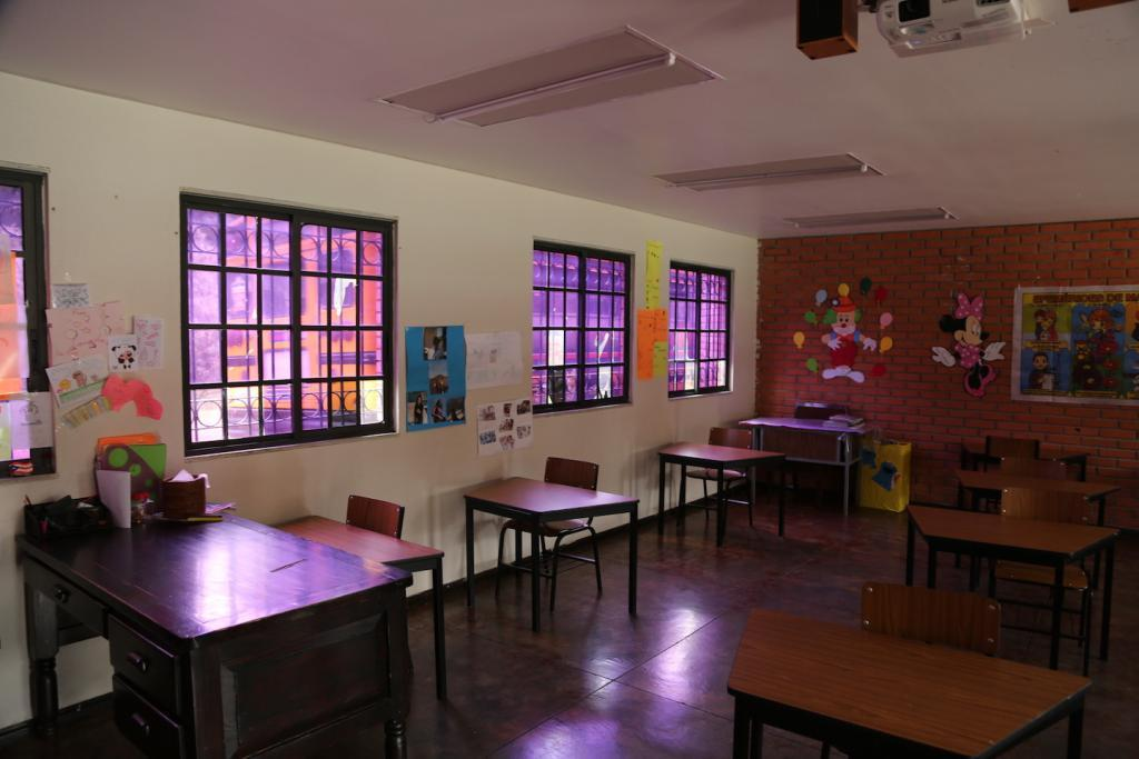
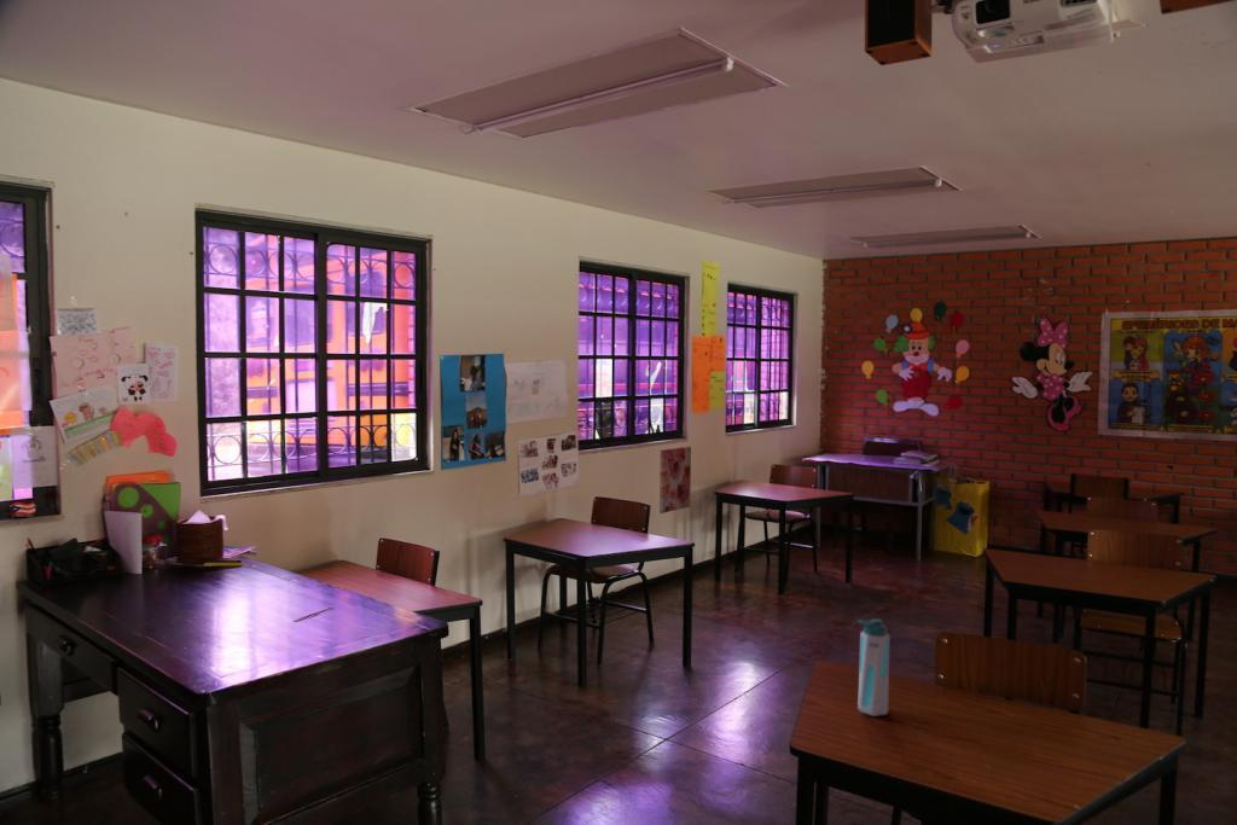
+ water bottle [856,617,890,717]
+ wall art [658,446,692,515]
